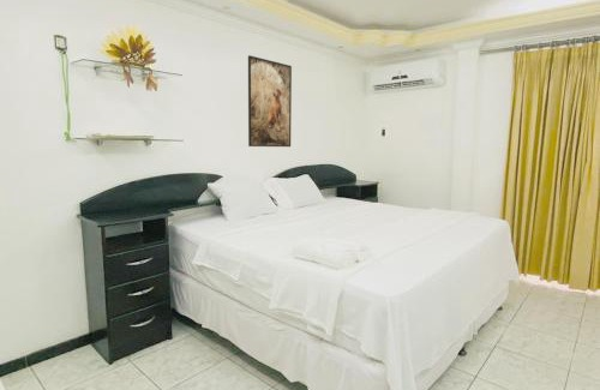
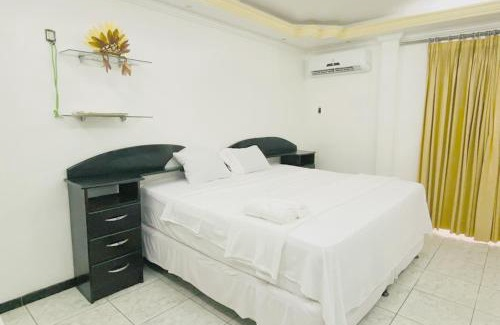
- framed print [247,54,293,148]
